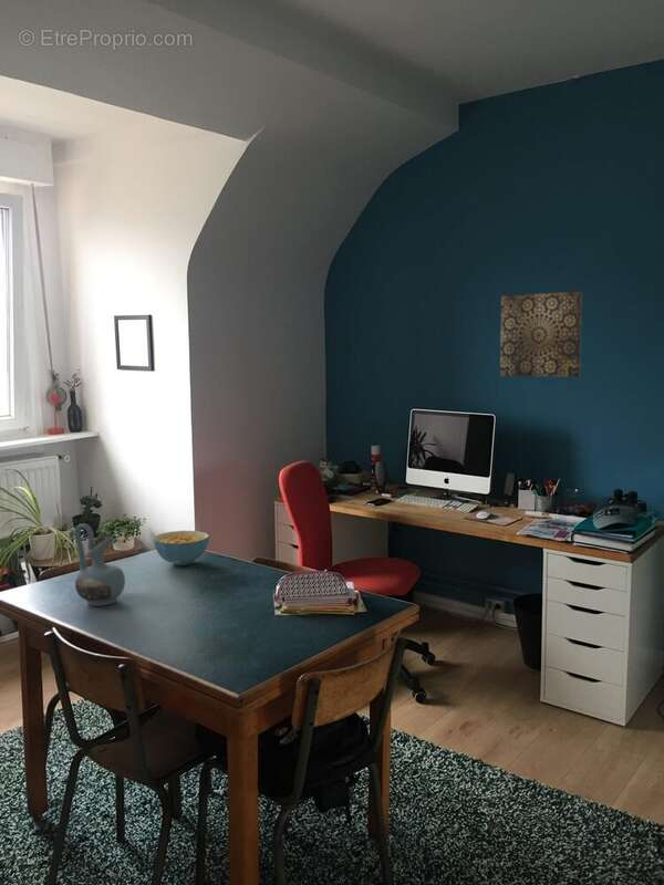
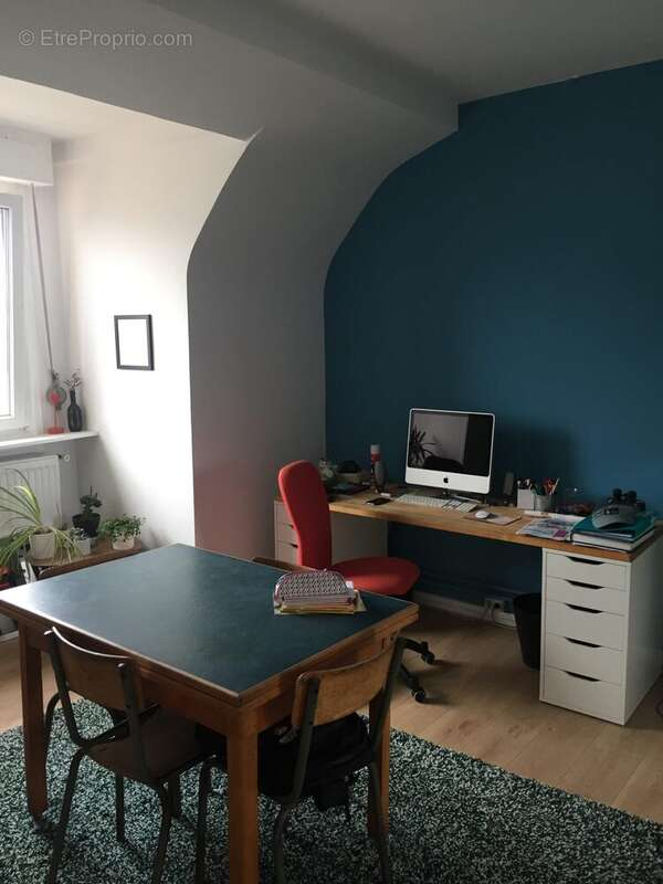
- cereal bowl [152,530,210,566]
- wall art [499,291,583,378]
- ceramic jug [73,522,126,607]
